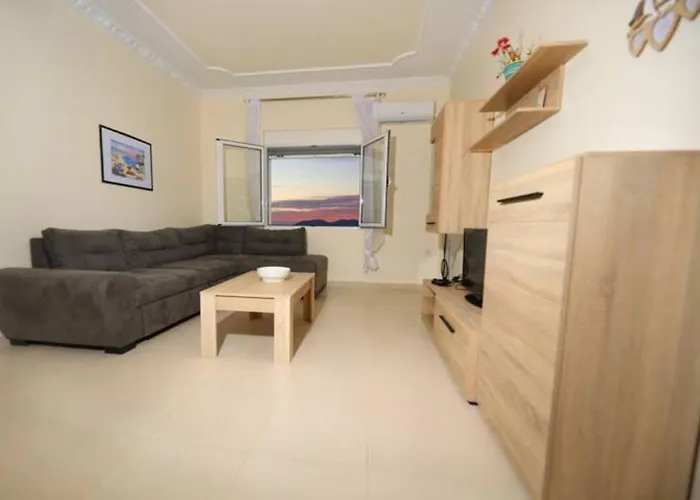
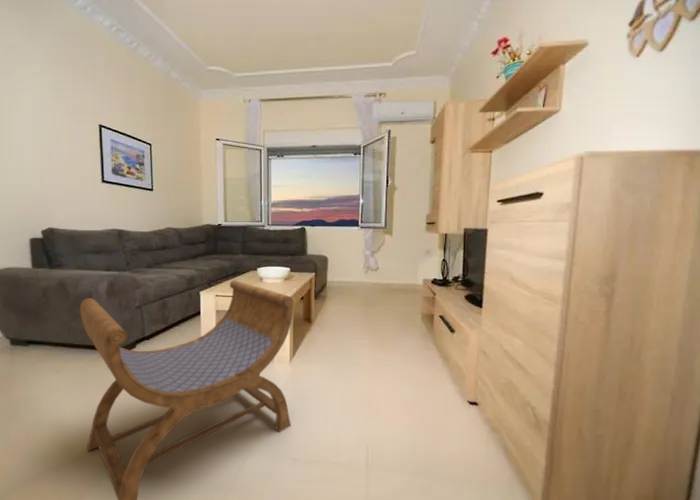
+ stool [79,279,294,500]
